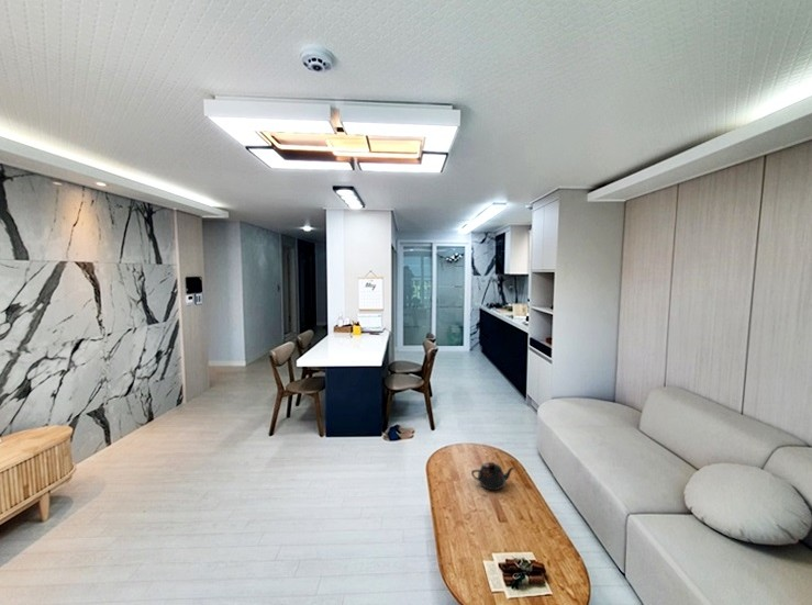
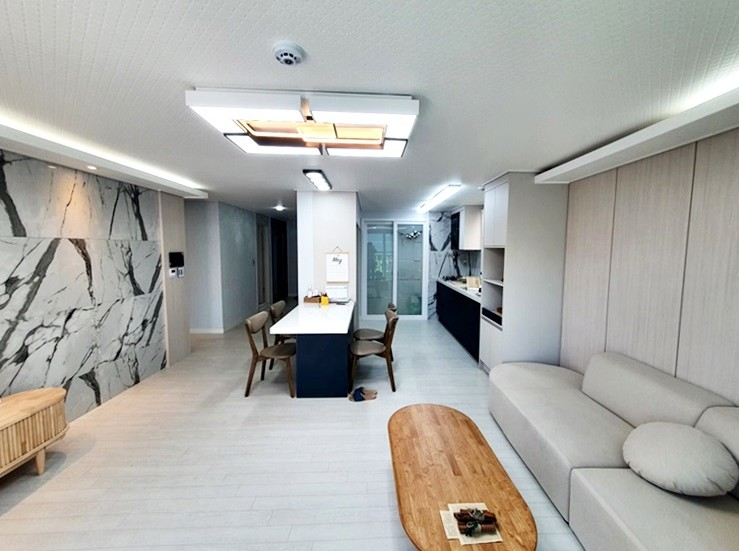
- teapot [470,461,515,491]
